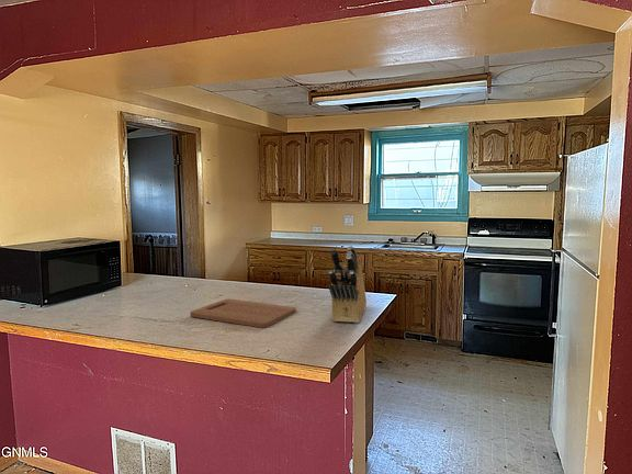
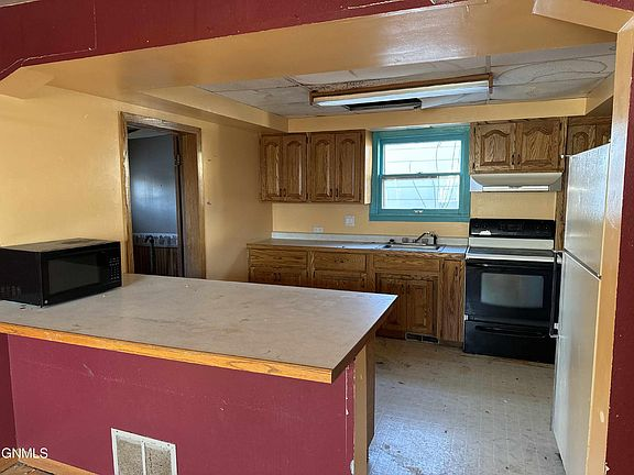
- knife block [327,245,368,324]
- cutting board [190,298,297,329]
